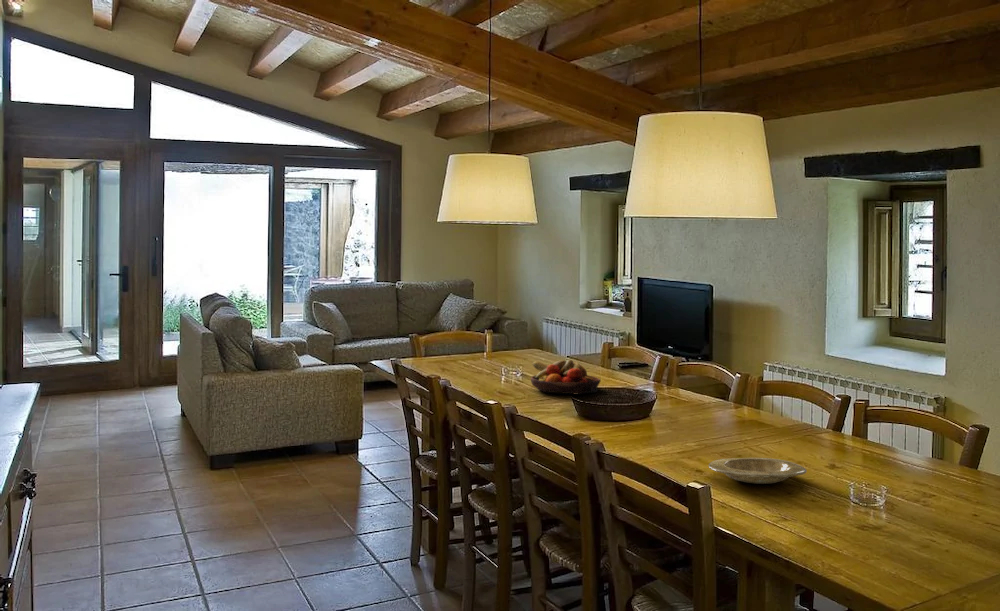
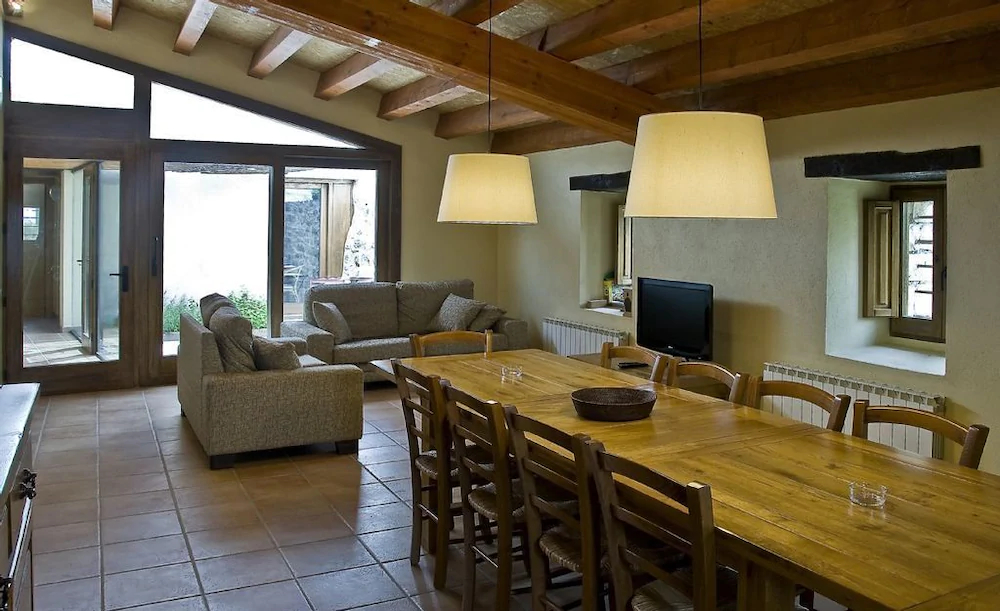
- fruit bowl [530,359,602,395]
- plate [708,457,808,485]
